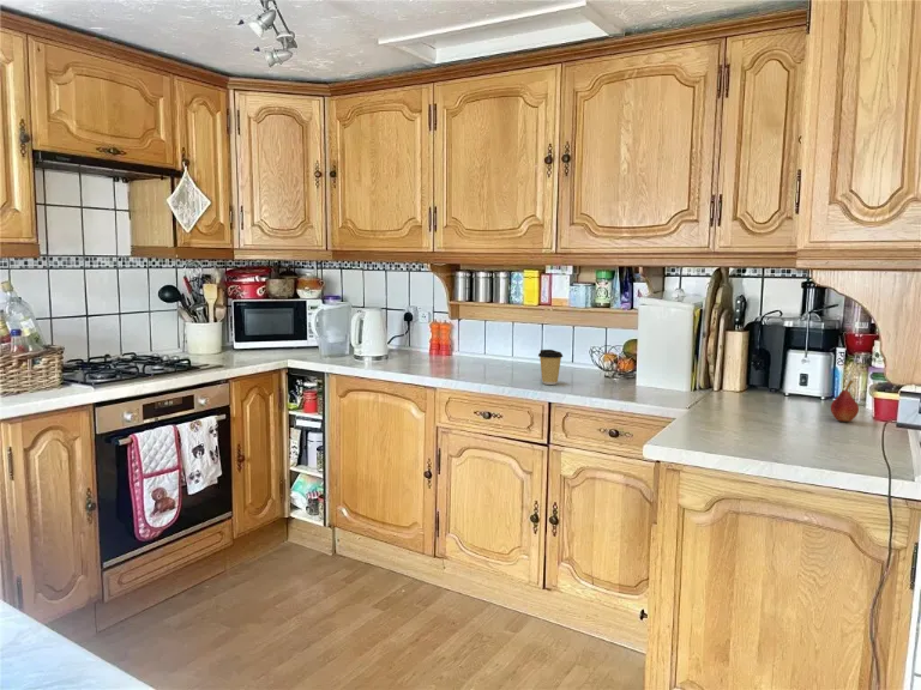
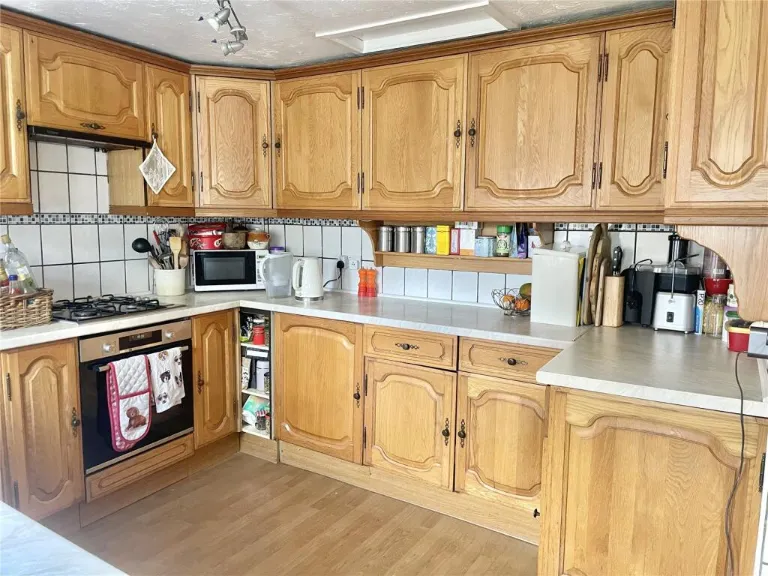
- coffee cup [537,349,564,386]
- fruit [830,379,860,423]
